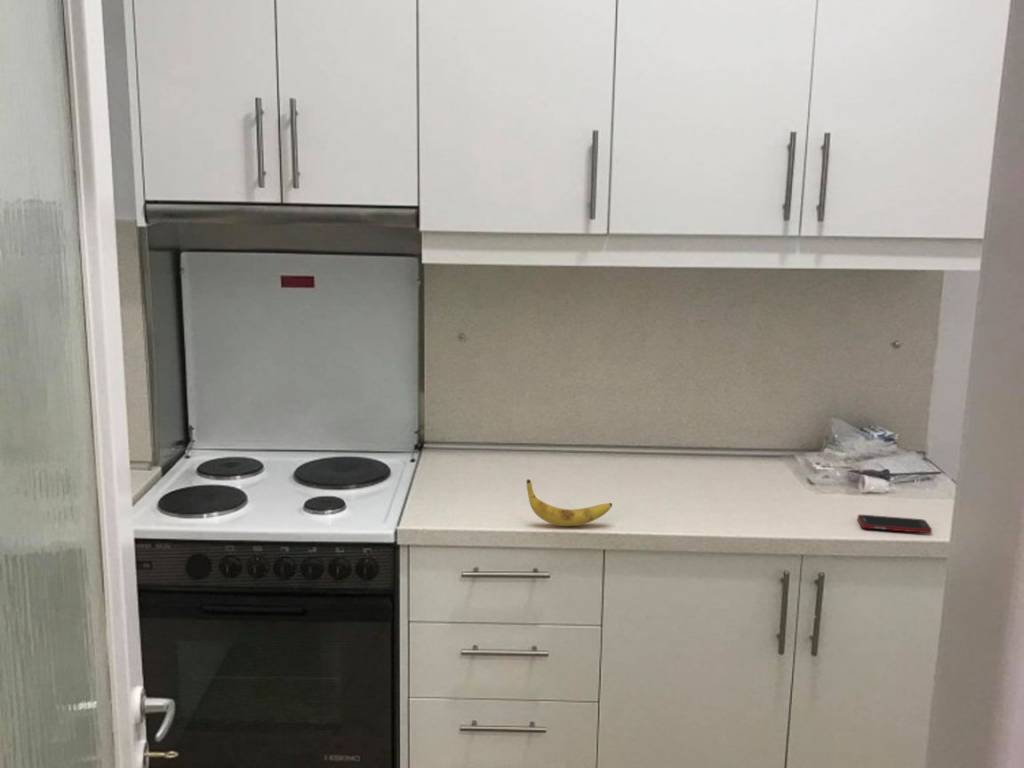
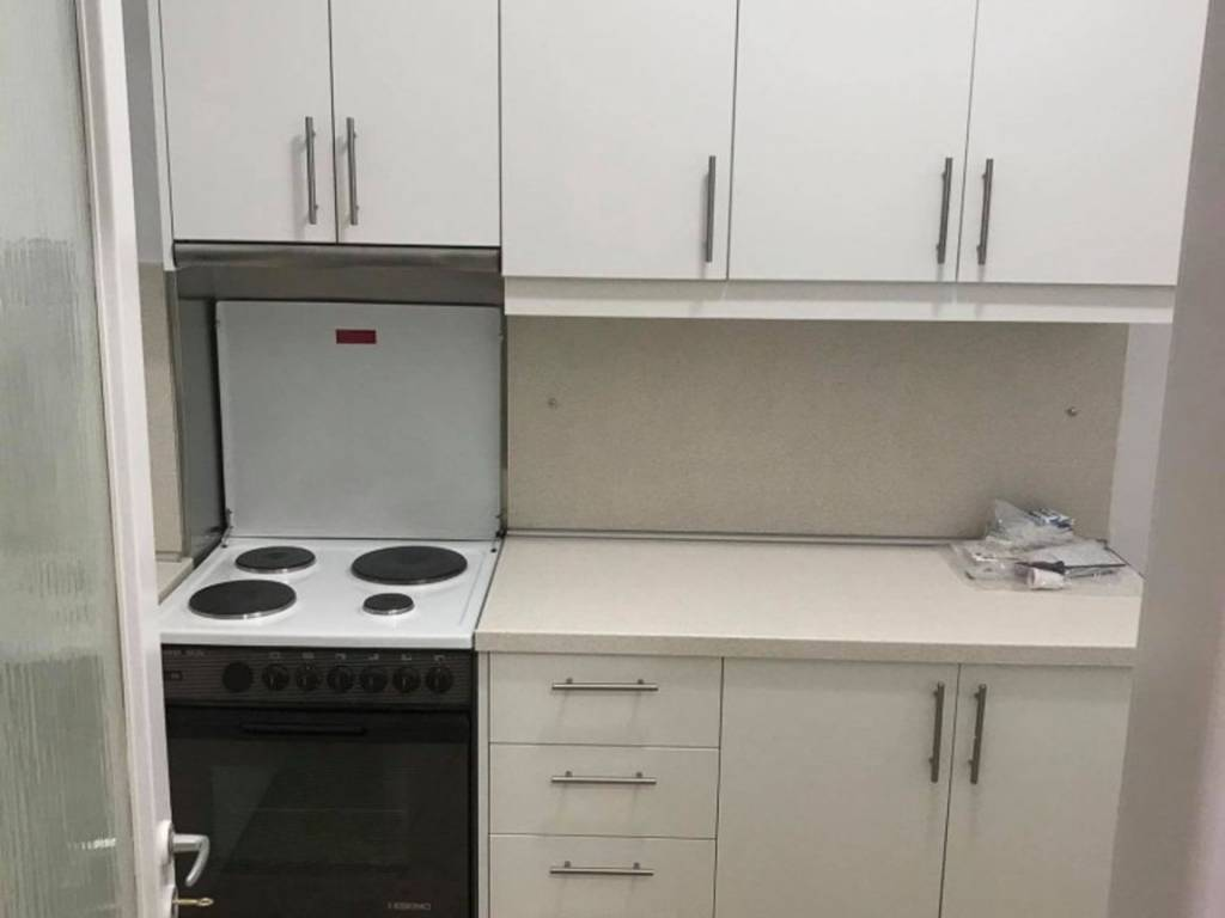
- banana [526,478,613,527]
- cell phone [857,514,933,534]
